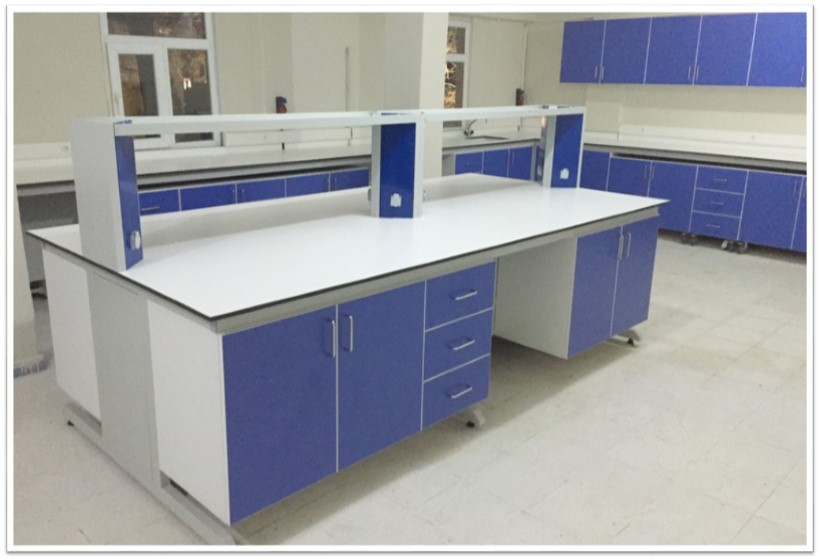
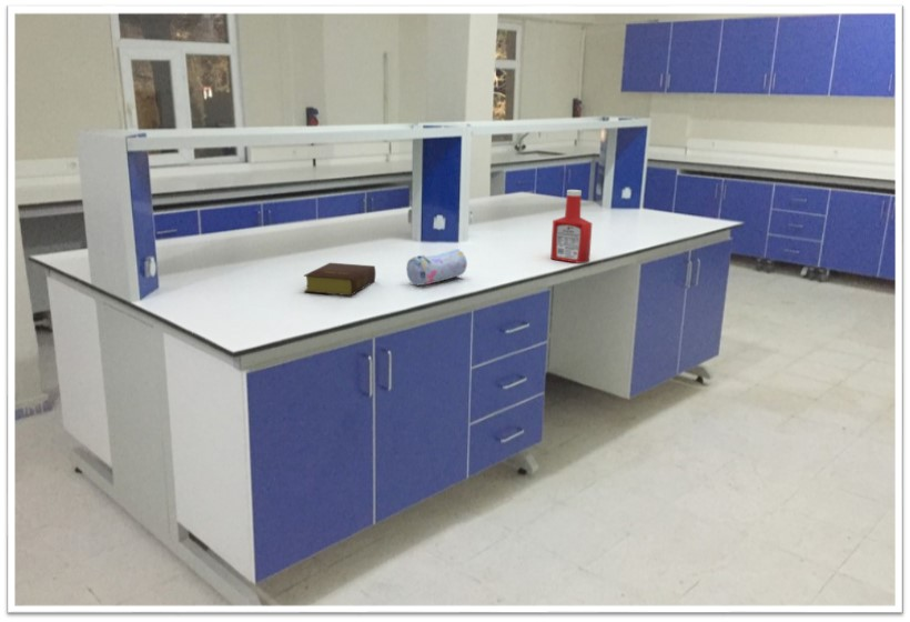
+ bible [303,262,377,297]
+ pencil case [405,248,468,287]
+ soap bottle [549,189,594,264]
